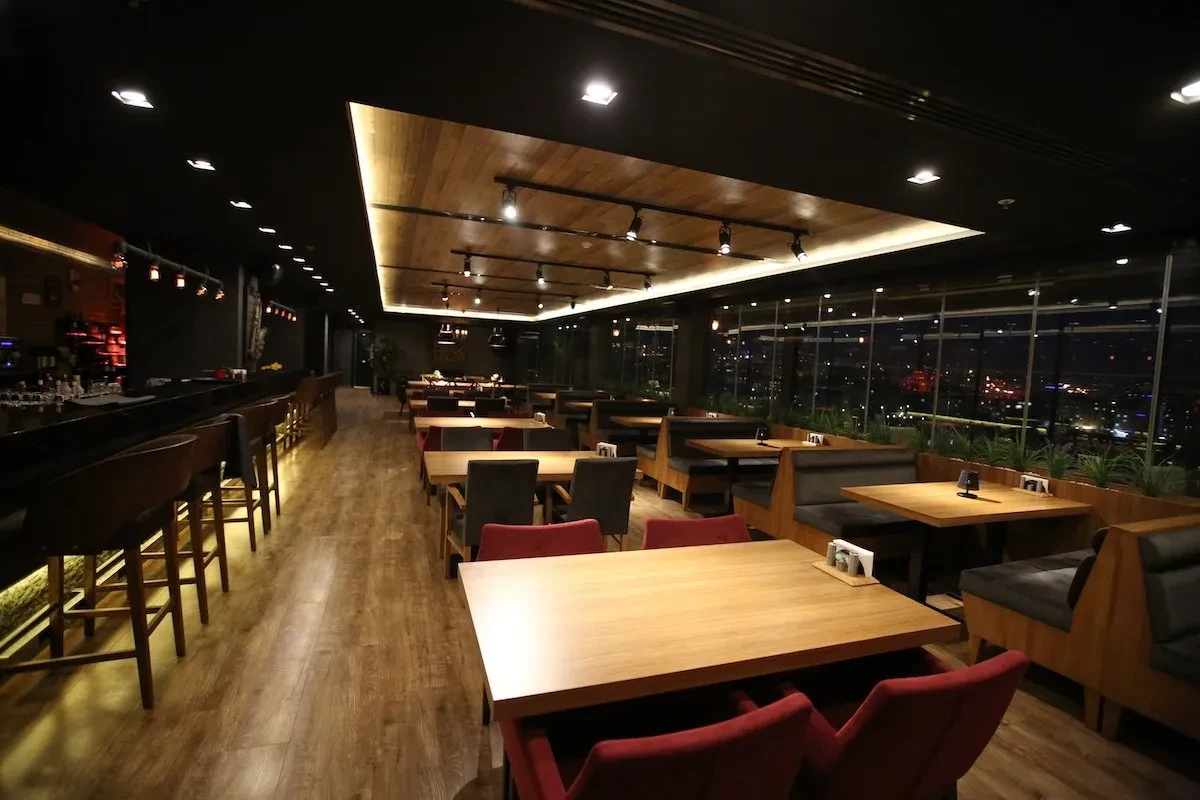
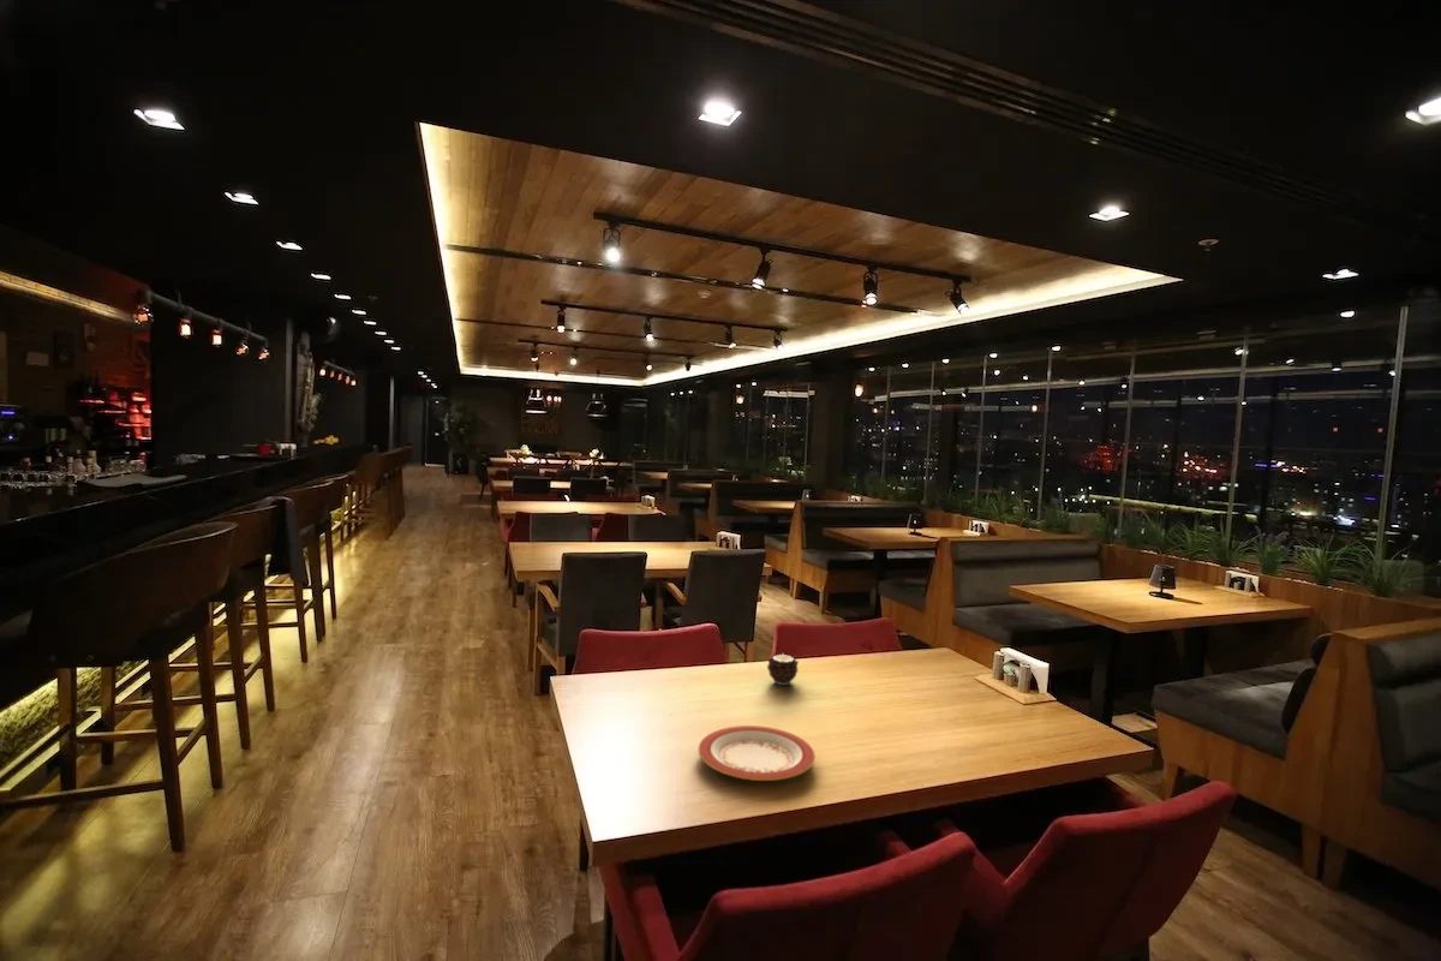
+ plate [698,724,817,782]
+ candle [766,653,800,686]
